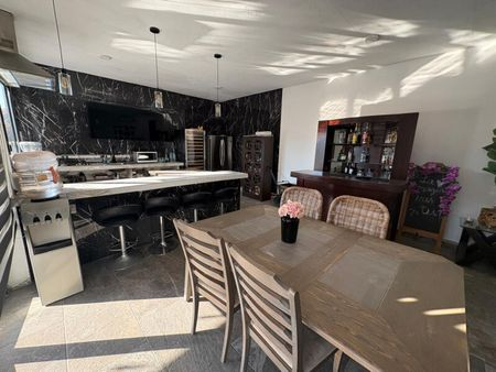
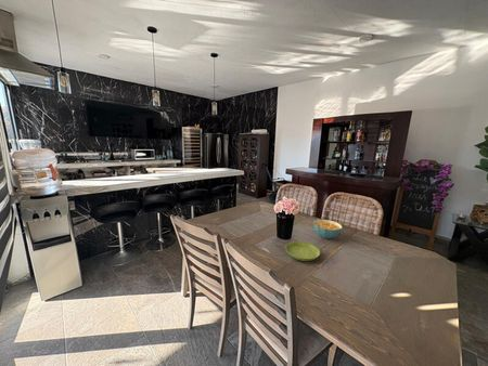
+ cereal bowl [312,219,344,239]
+ saucer [284,240,321,262]
